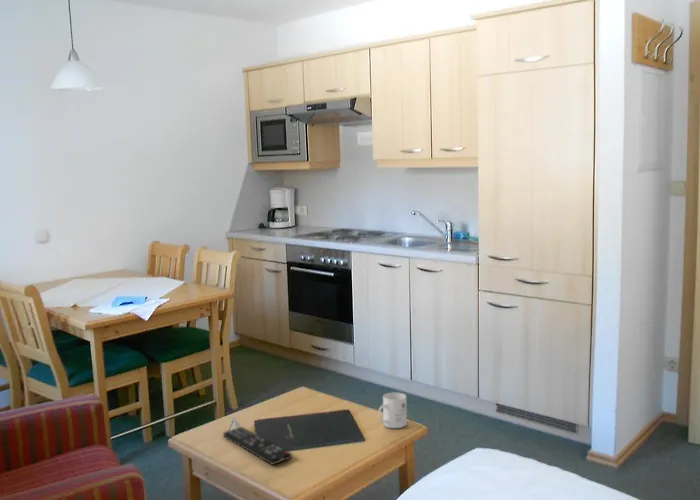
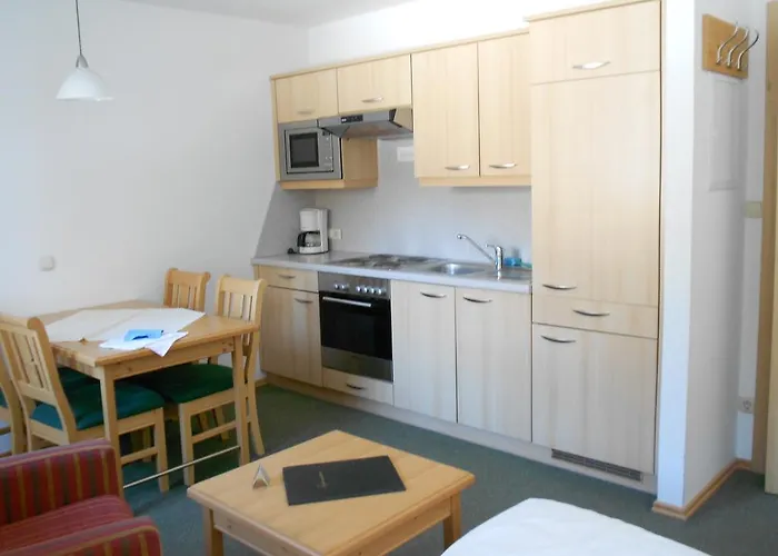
- remote control [222,426,293,466]
- mug [377,392,408,429]
